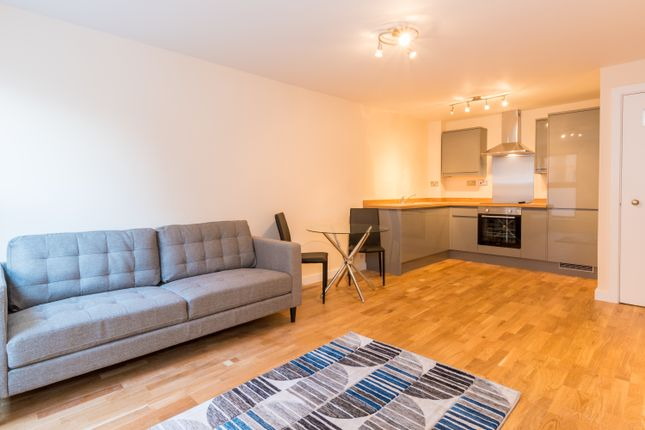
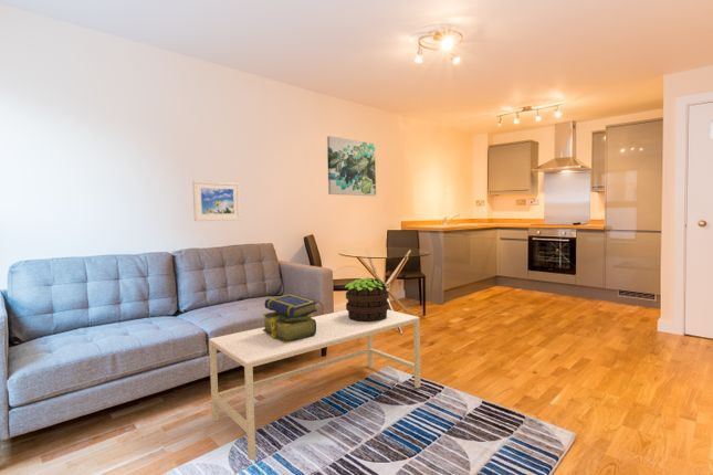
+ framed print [191,179,242,222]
+ wall art [326,135,377,197]
+ coffee table [208,309,421,461]
+ stack of books [261,293,318,344]
+ potted plant [344,276,390,323]
